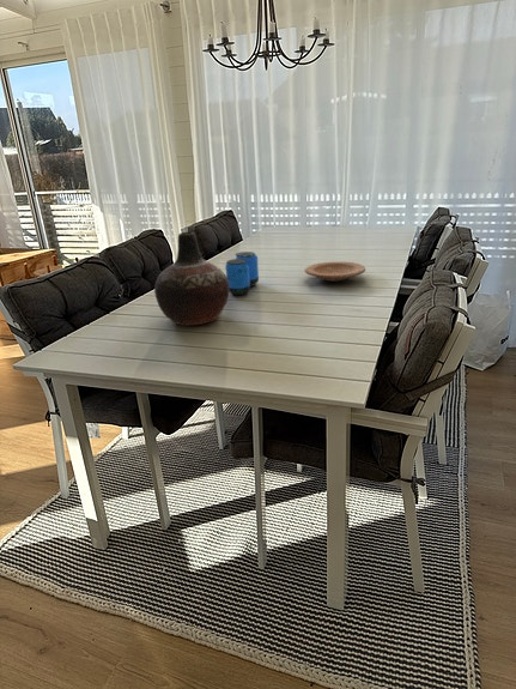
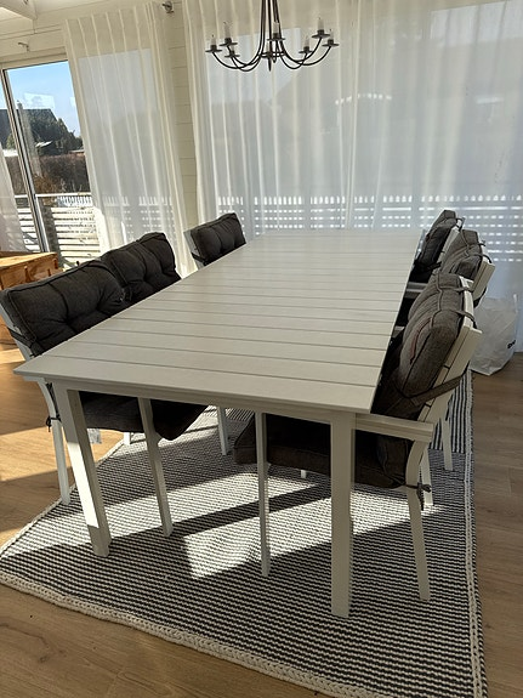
- vase [153,231,230,326]
- barrel [224,250,260,296]
- plate [303,260,366,283]
